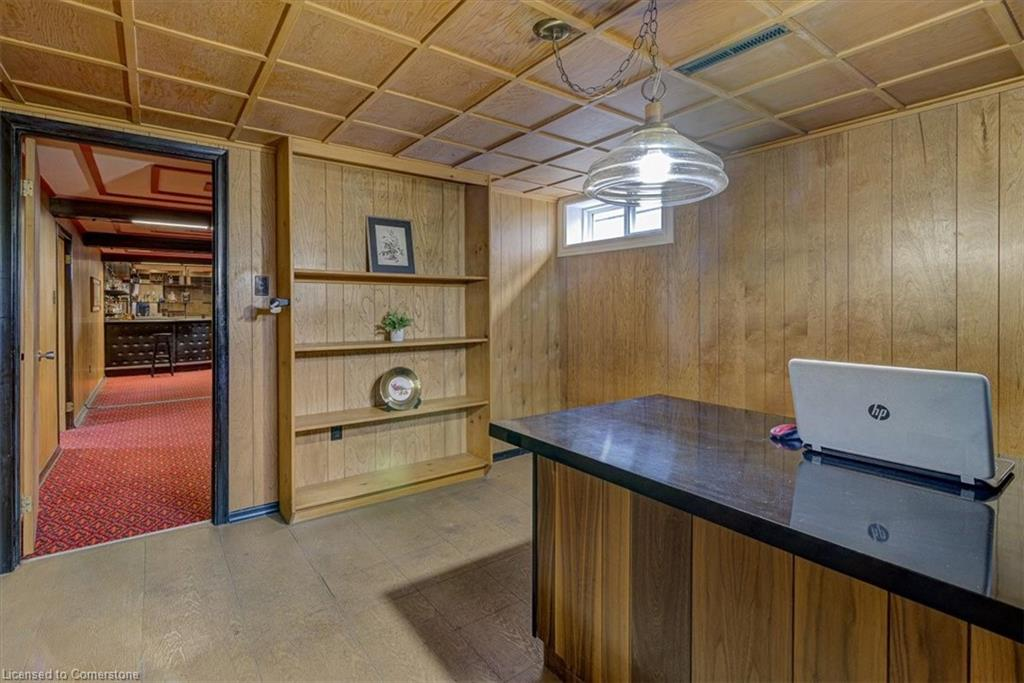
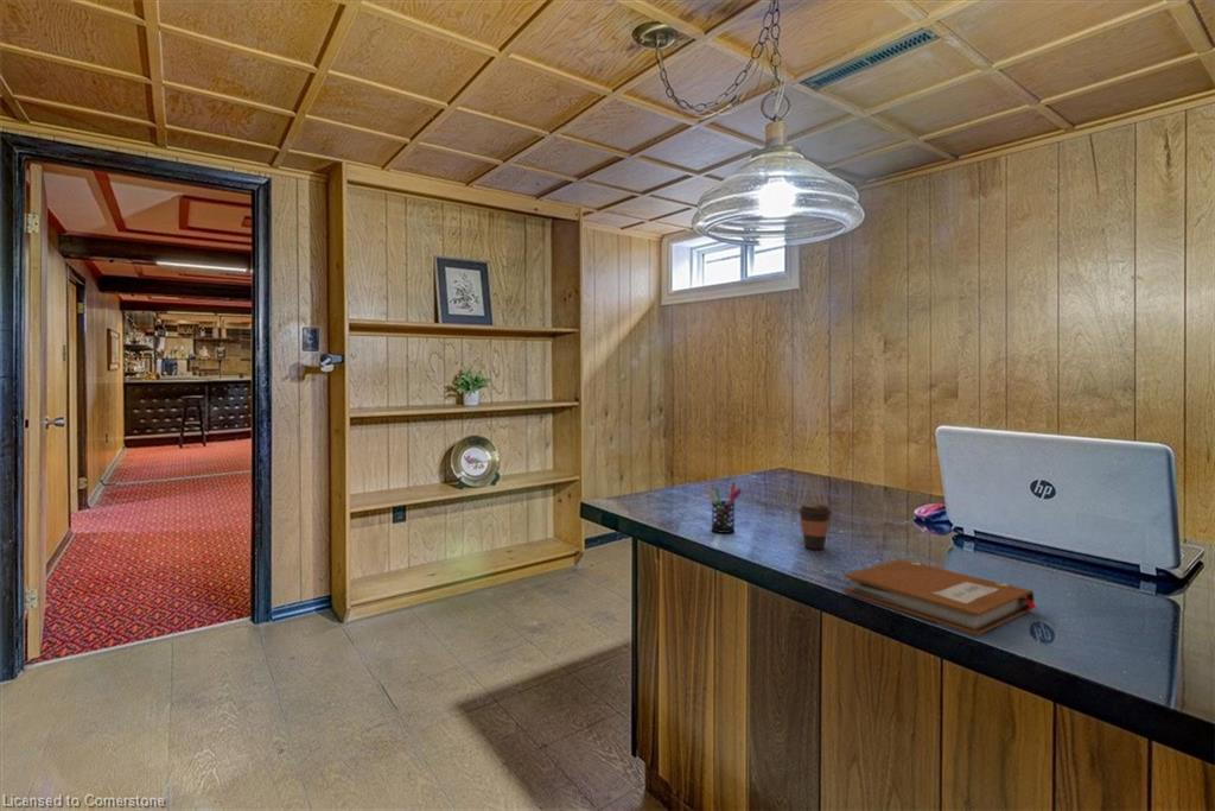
+ notebook [842,558,1038,636]
+ pen holder [706,481,743,534]
+ coffee cup [796,502,833,551]
